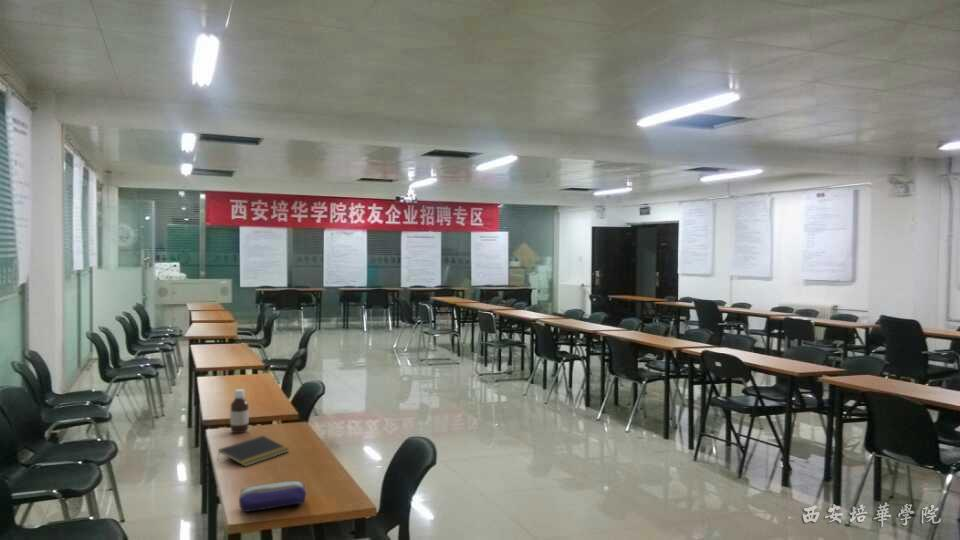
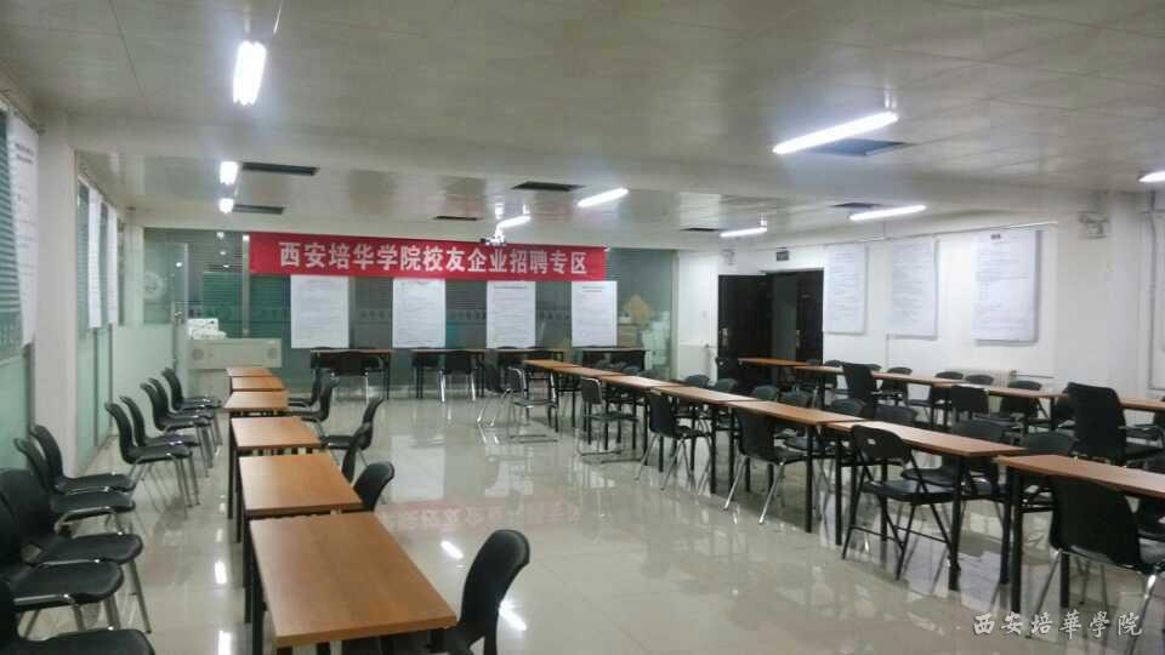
- bottle [229,388,250,434]
- notepad [217,435,290,468]
- pencil case [238,480,307,513]
